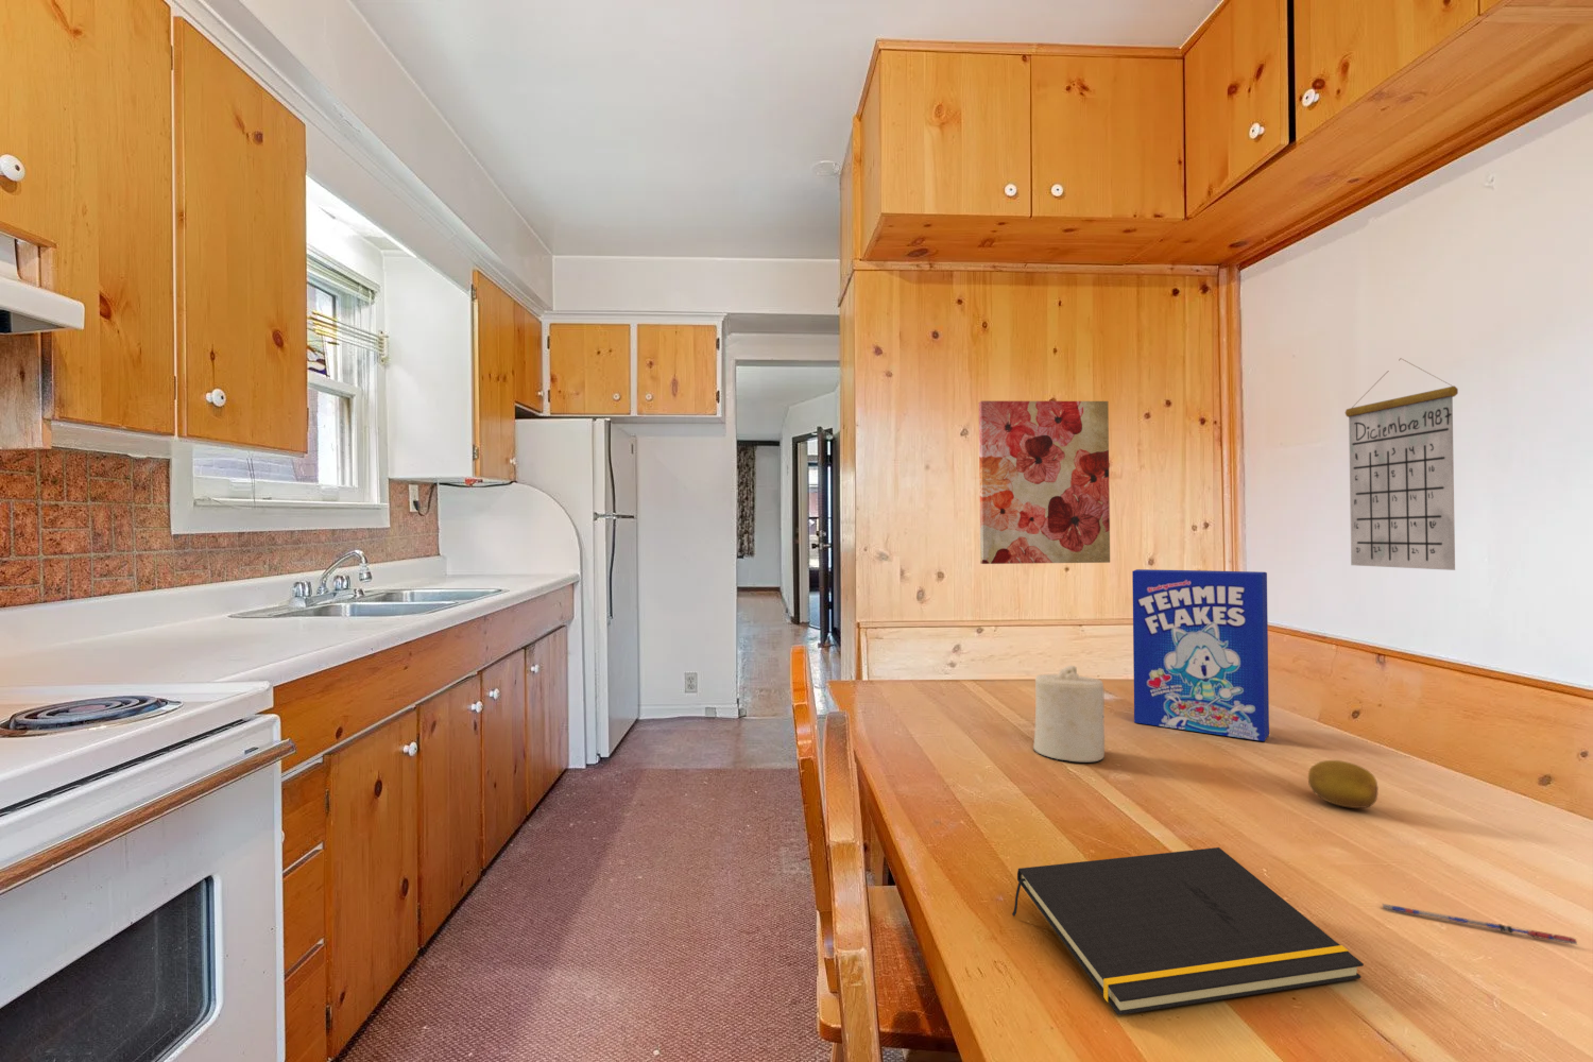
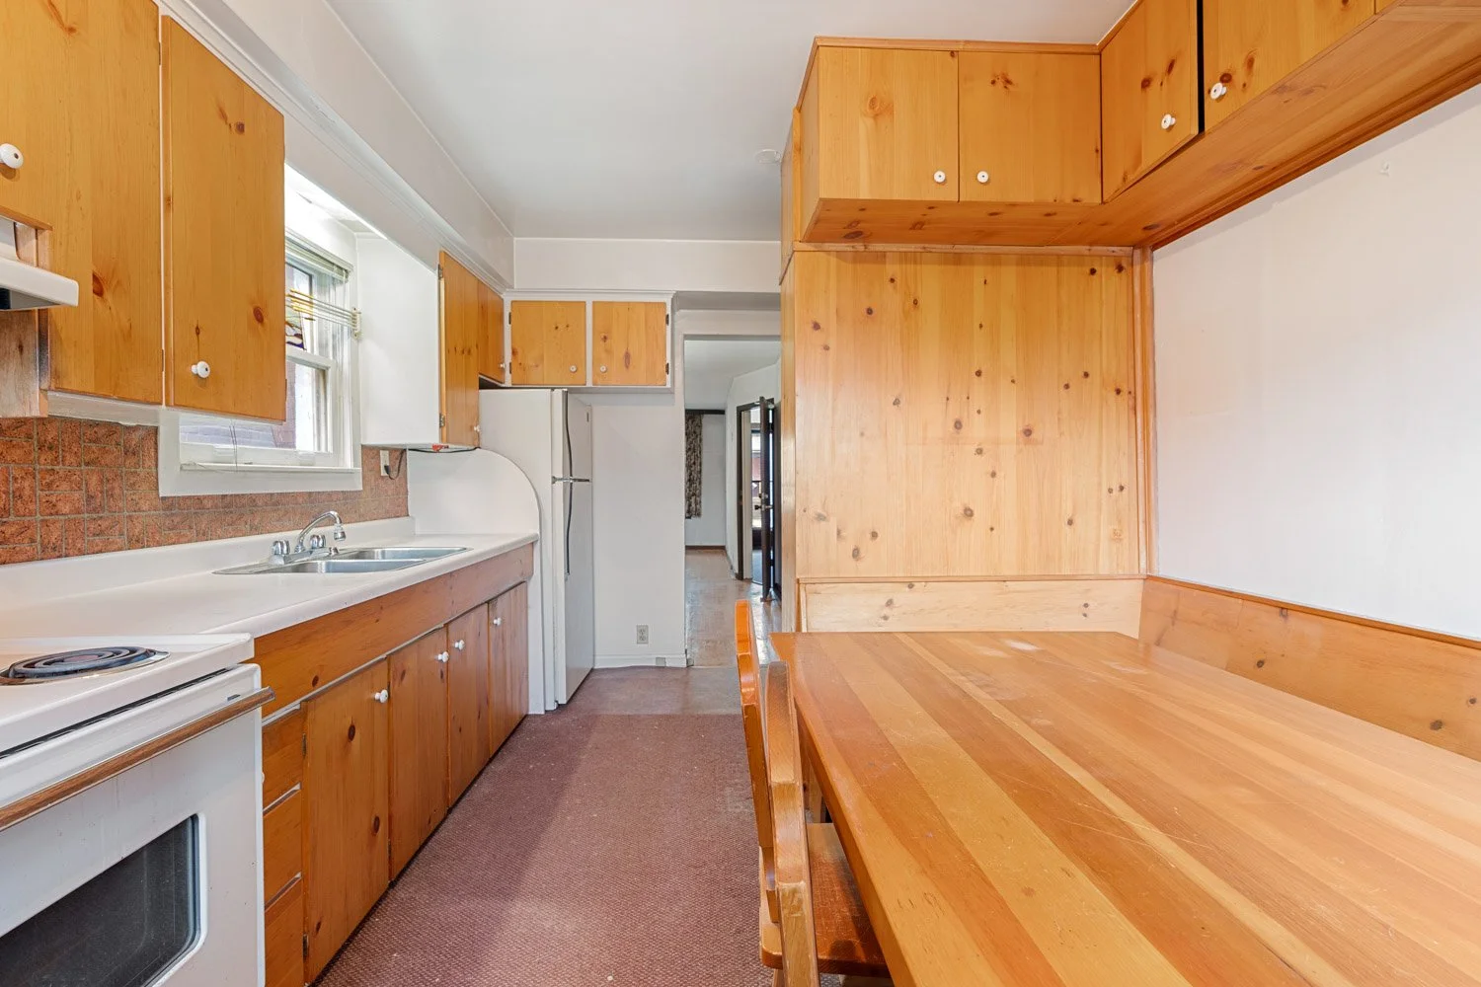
- fruit [1307,760,1380,810]
- pen [1382,903,1578,945]
- calendar [1344,357,1459,571]
- wall art [978,401,1111,565]
- candle [1032,665,1106,762]
- cereal box [1131,568,1271,742]
- notepad [1011,846,1364,1016]
